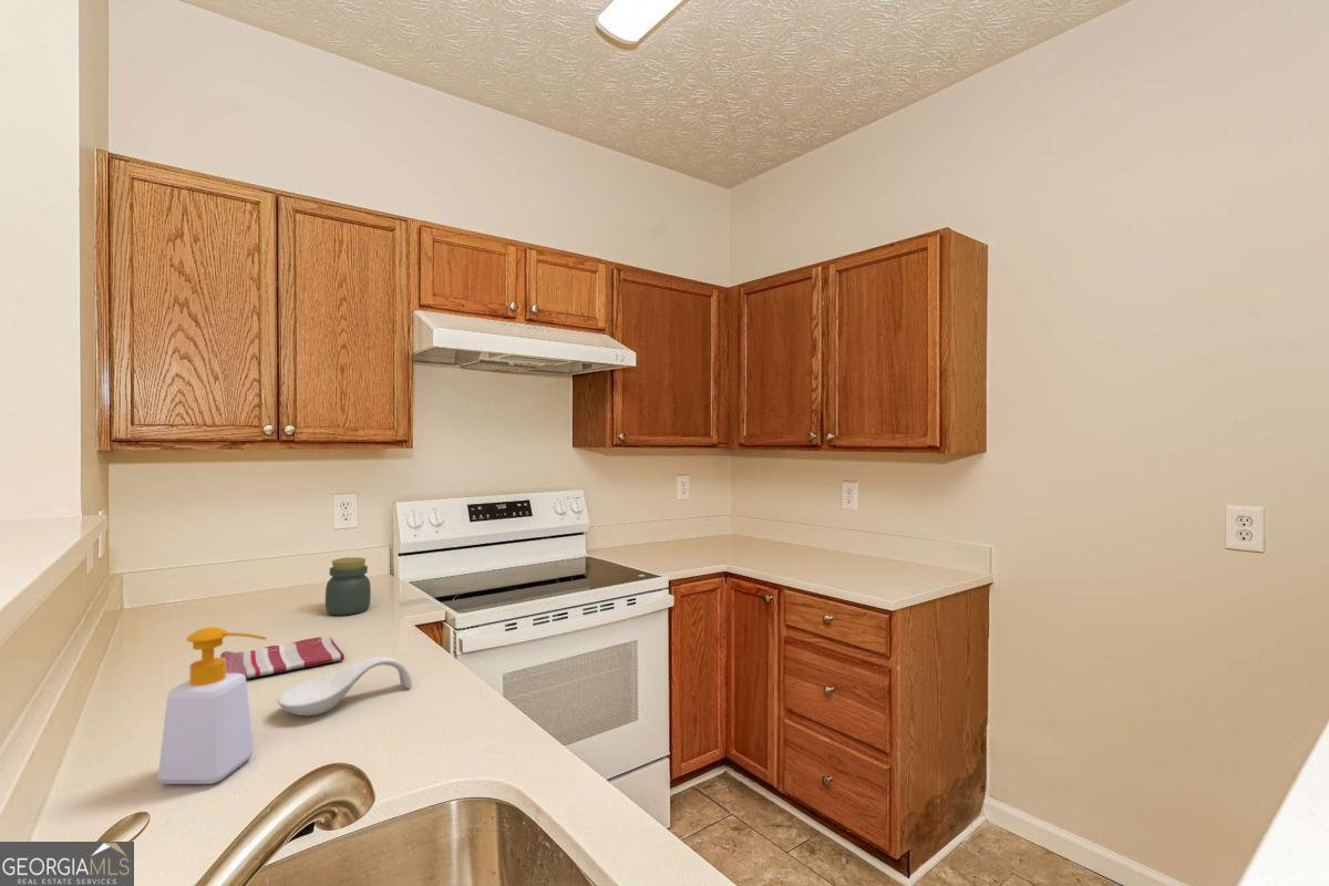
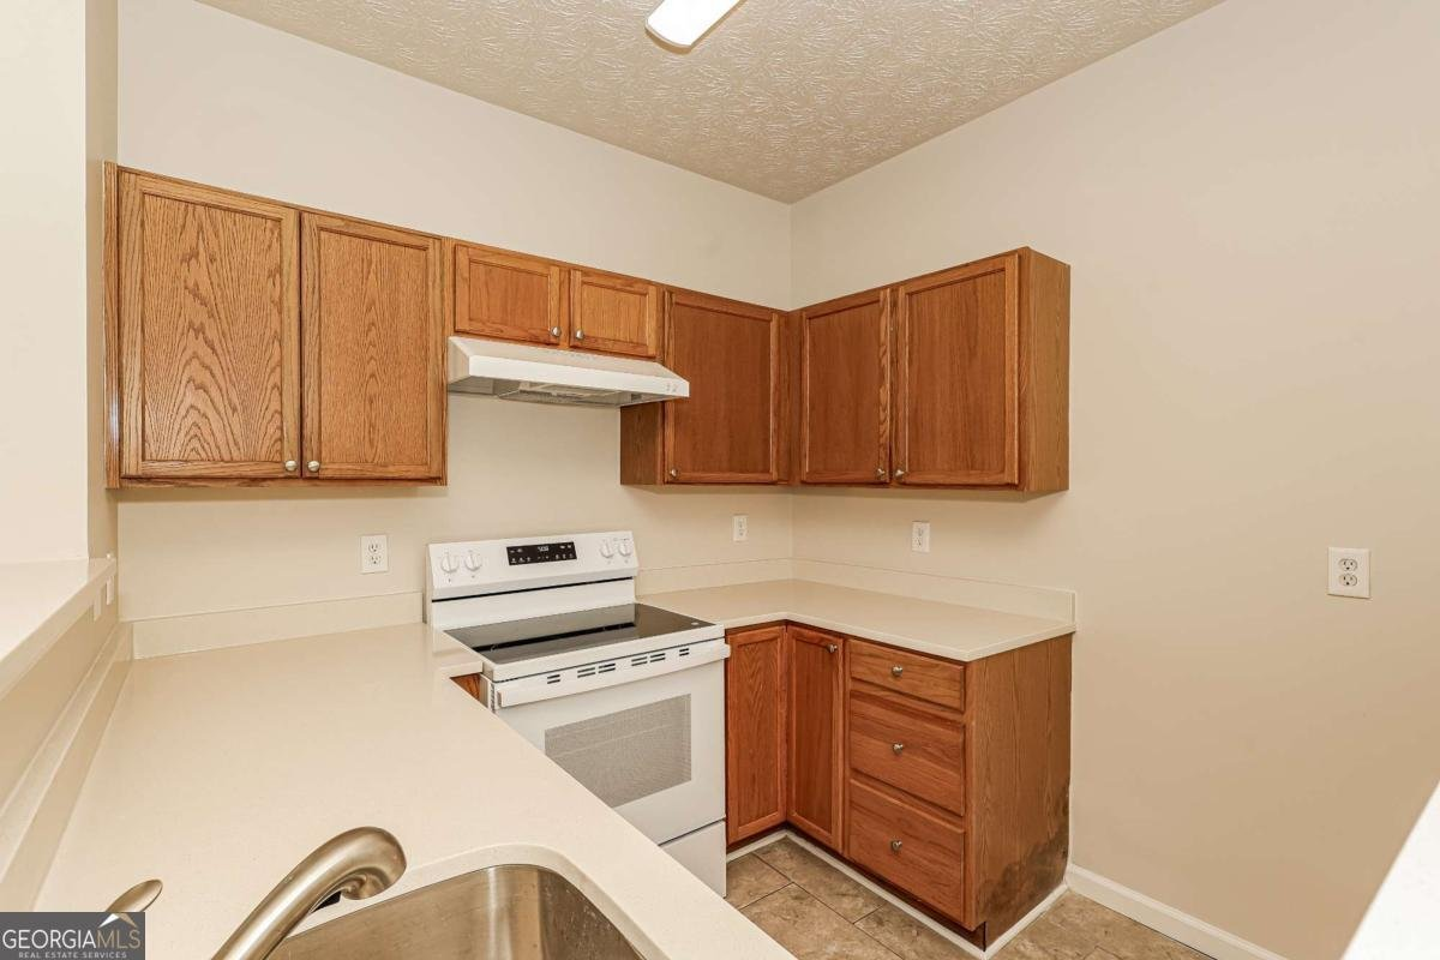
- soap bottle [157,626,268,785]
- jar [324,556,372,616]
- spoon rest [276,656,413,717]
- dish towel [219,636,346,679]
